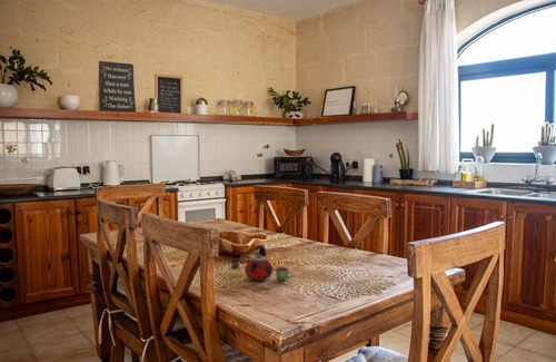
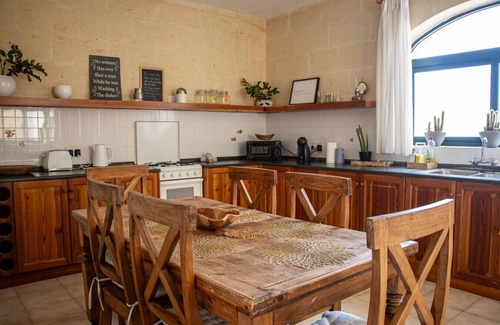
- kettle [227,244,294,283]
